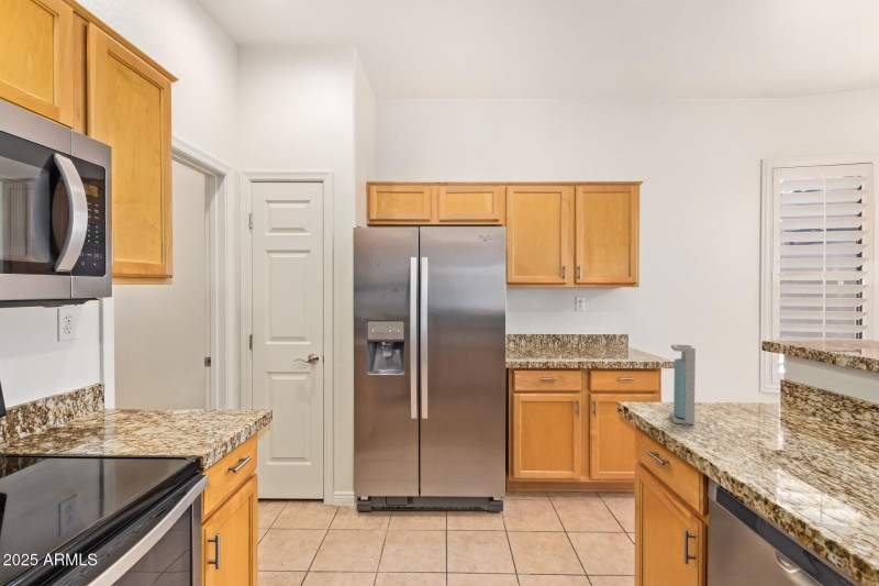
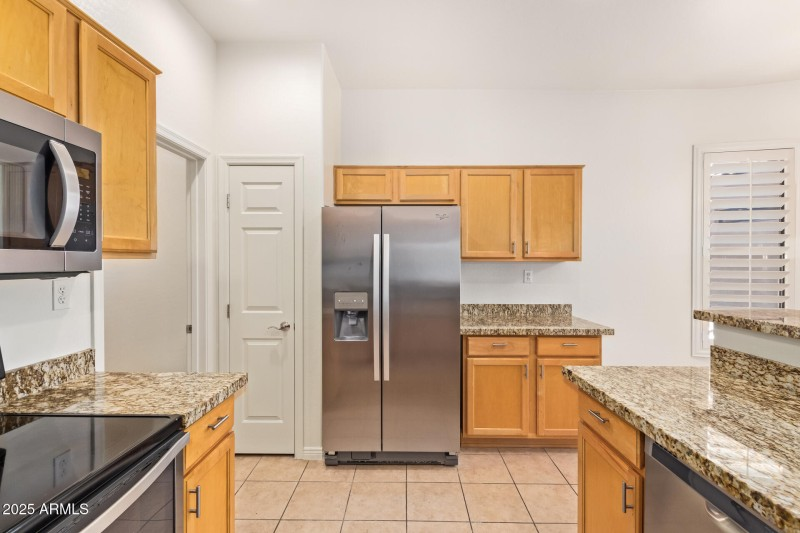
- soap dispenser [669,343,697,425]
